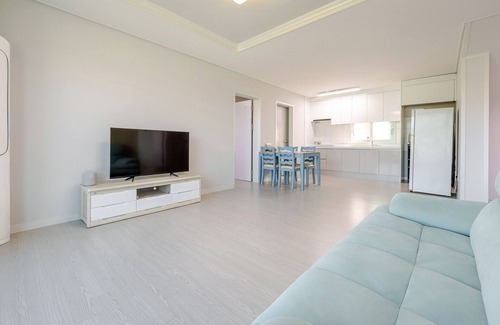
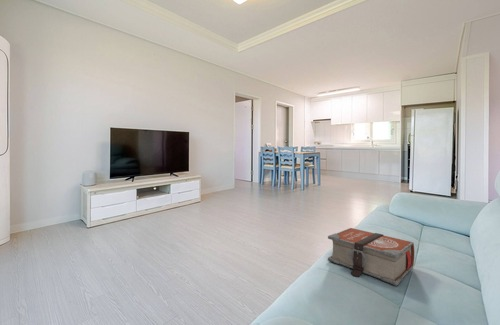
+ bible [327,227,415,287]
